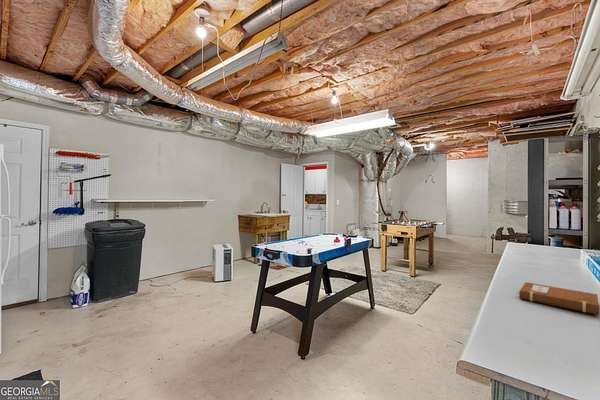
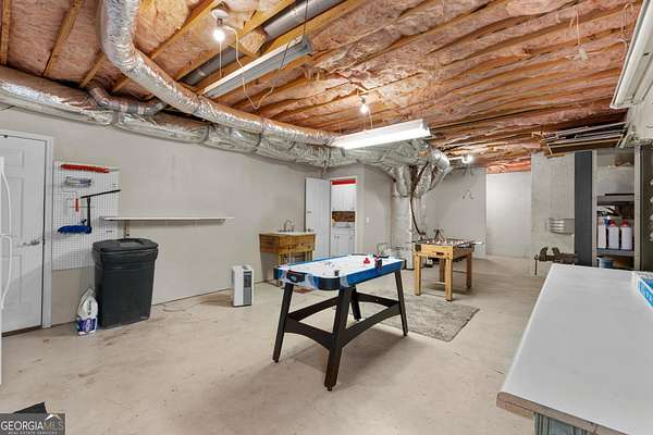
- notebook [516,281,600,316]
